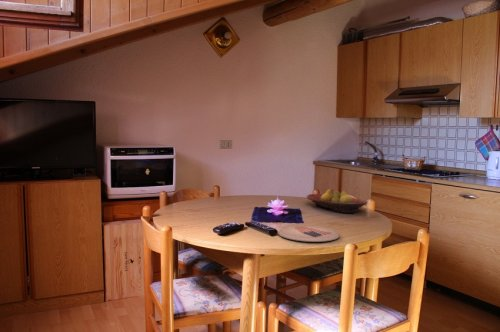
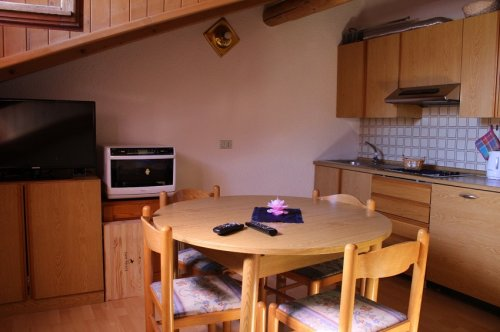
- plate [277,225,341,243]
- fruit bowl [306,188,369,214]
